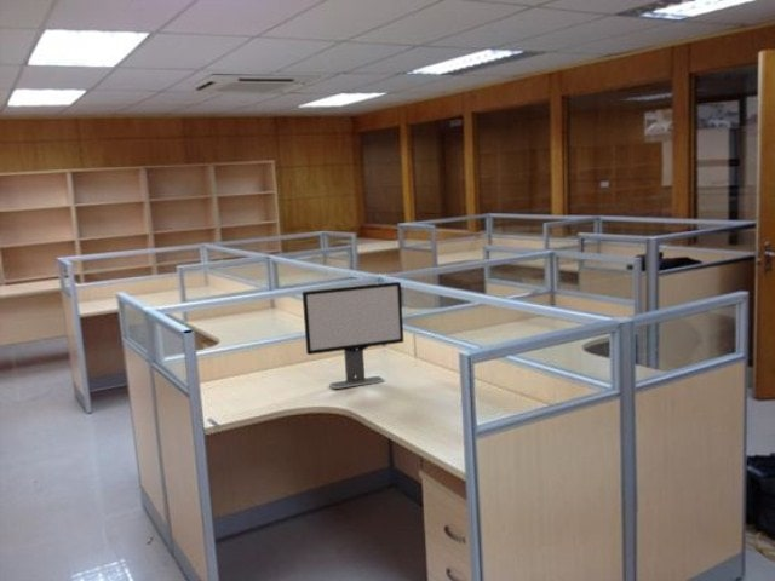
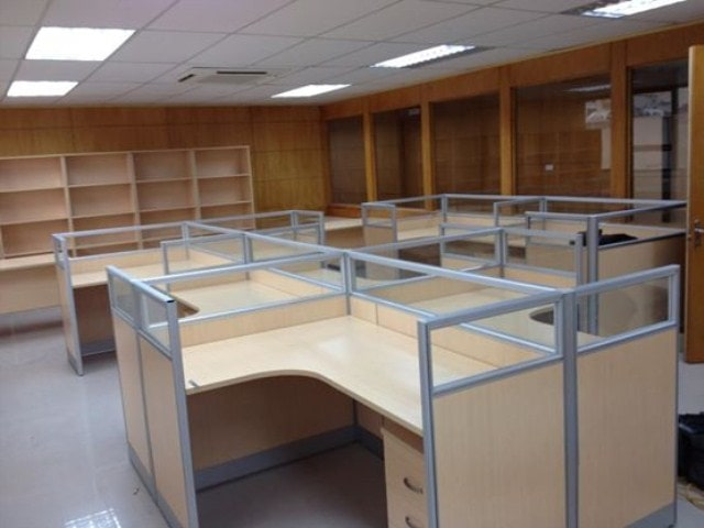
- computer monitor [302,281,404,390]
